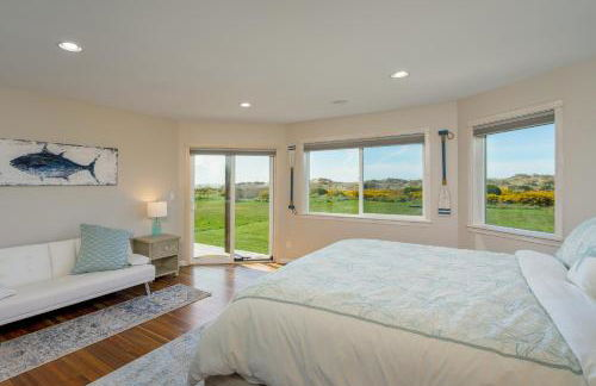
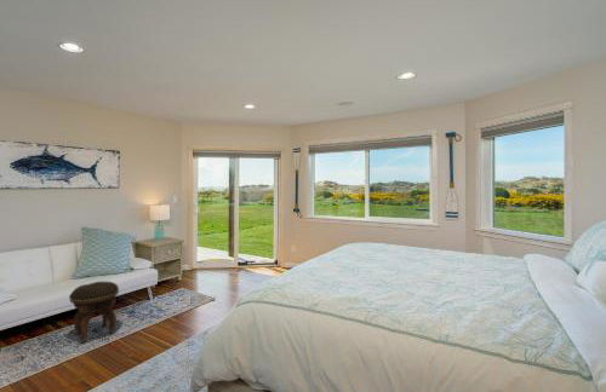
+ footstool [68,281,120,344]
